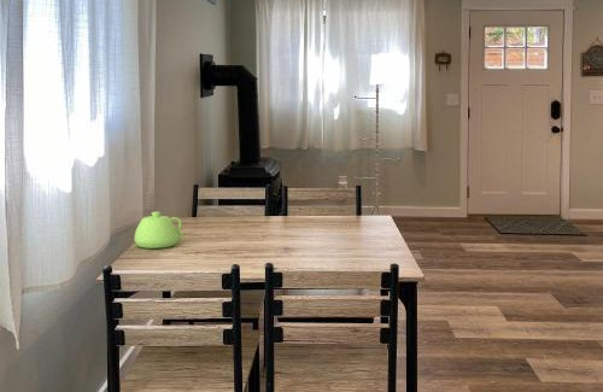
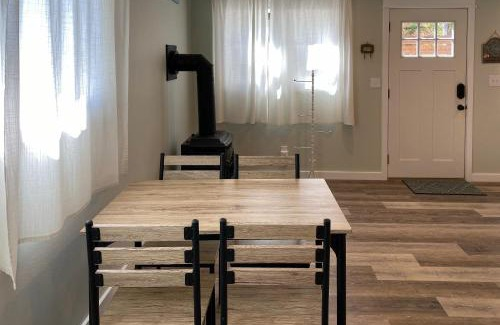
- teapot [134,211,185,250]
